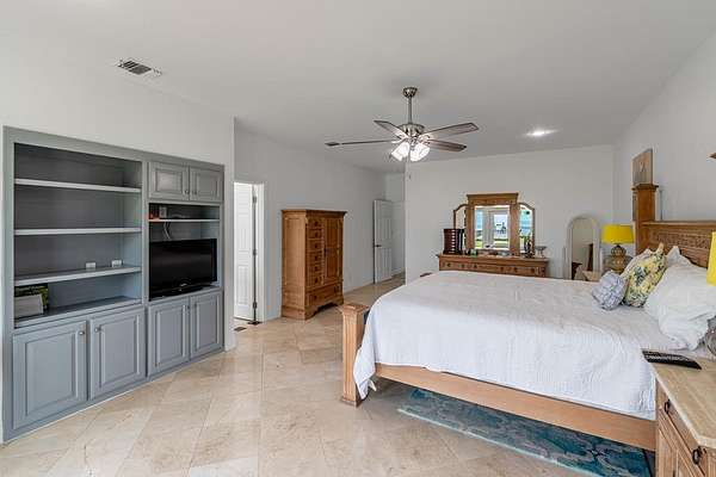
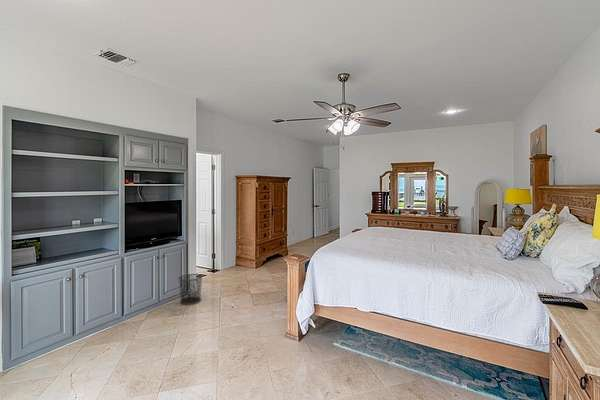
+ waste bin [177,273,204,306]
